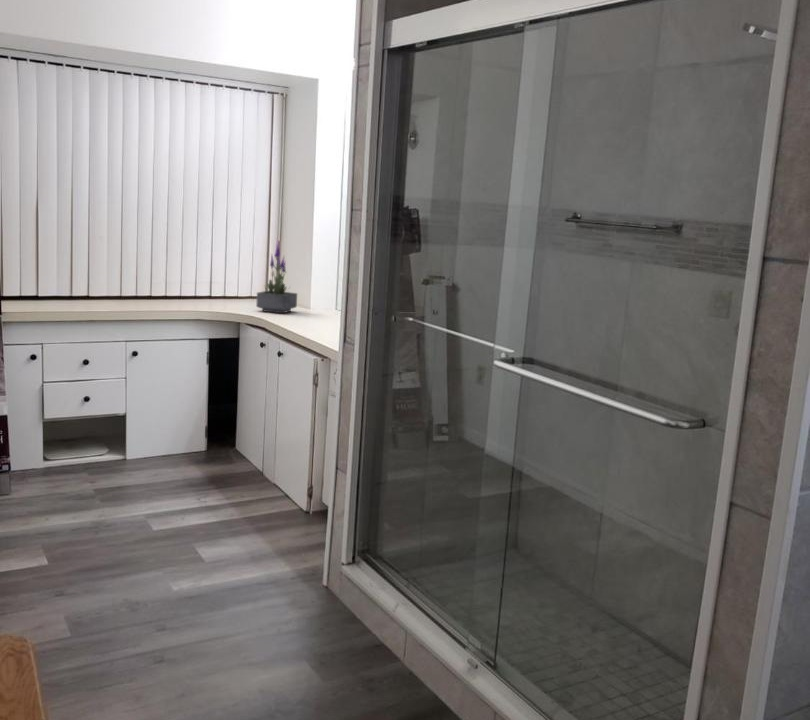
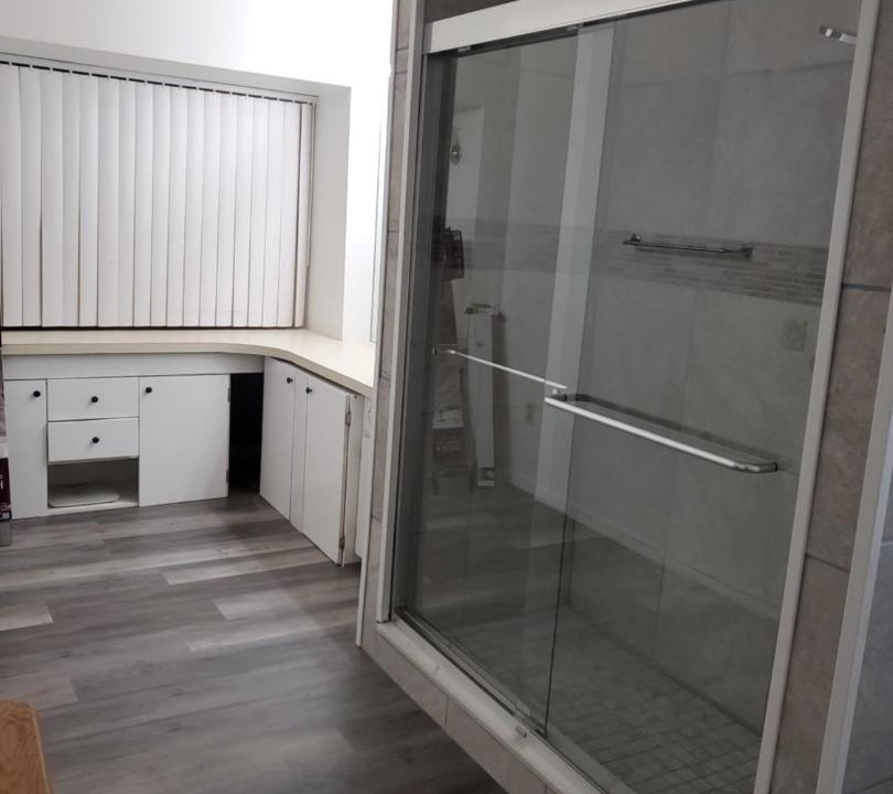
- potted plant [255,240,298,314]
